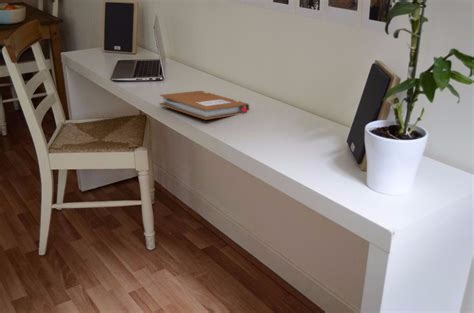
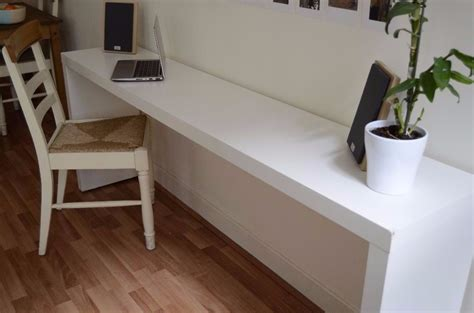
- notebook [159,90,250,121]
